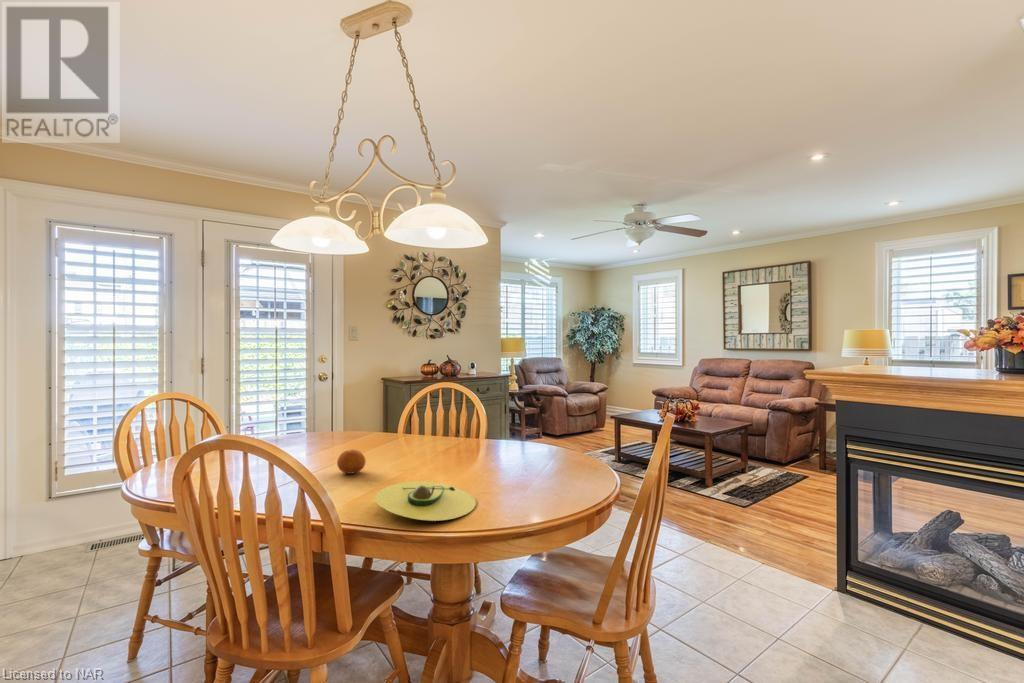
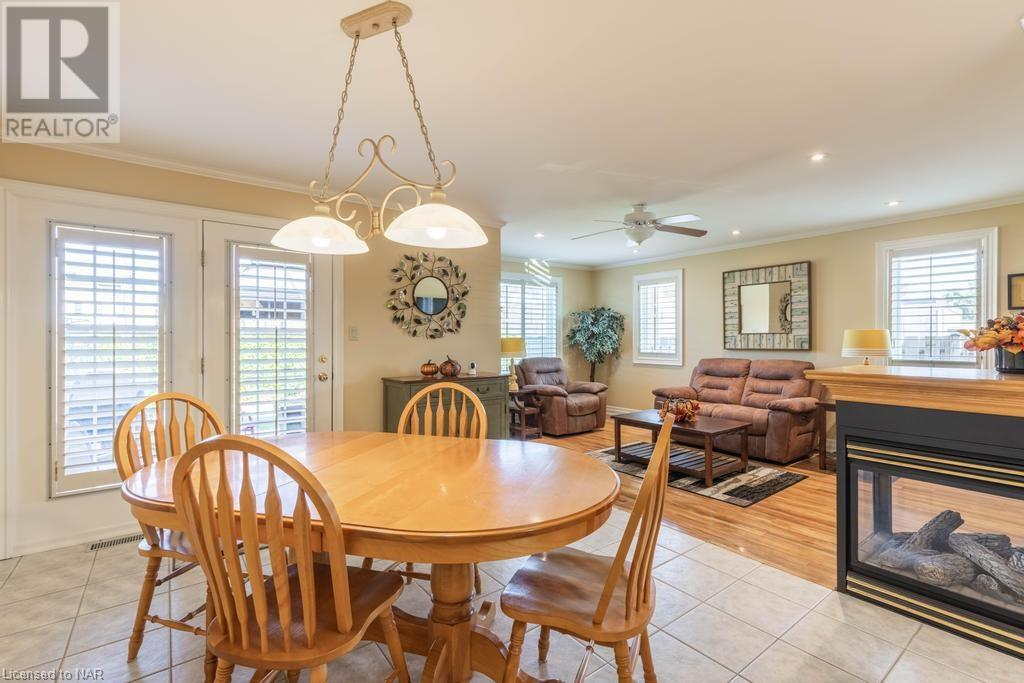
- fruit [336,449,367,475]
- avocado [374,480,477,522]
